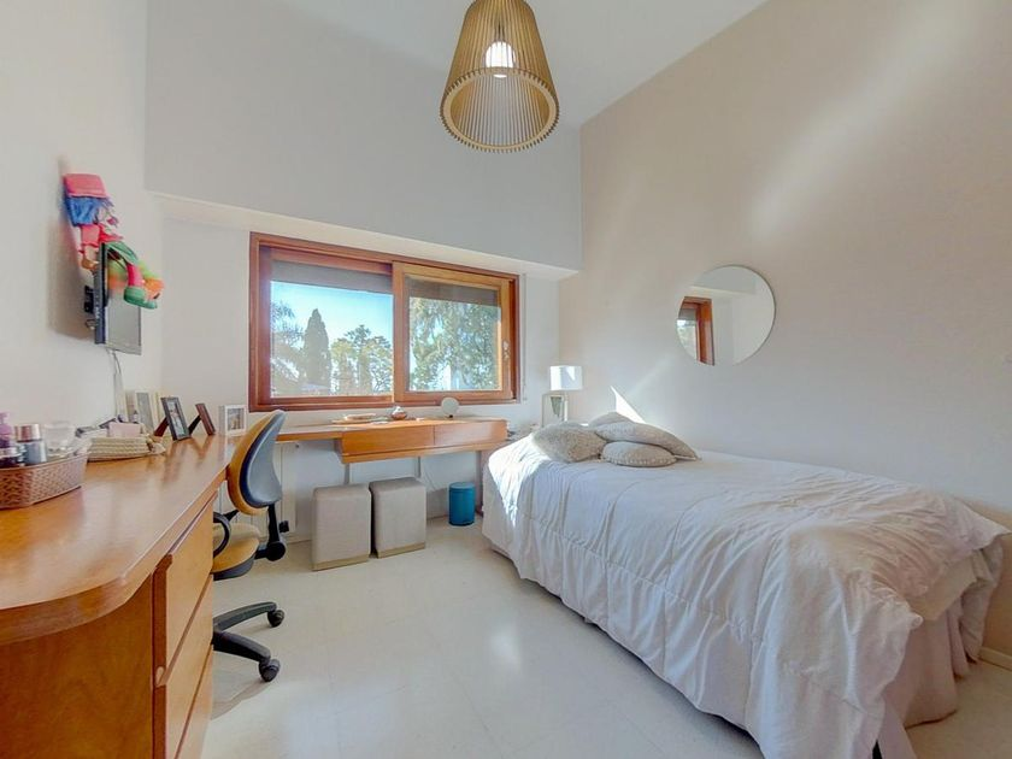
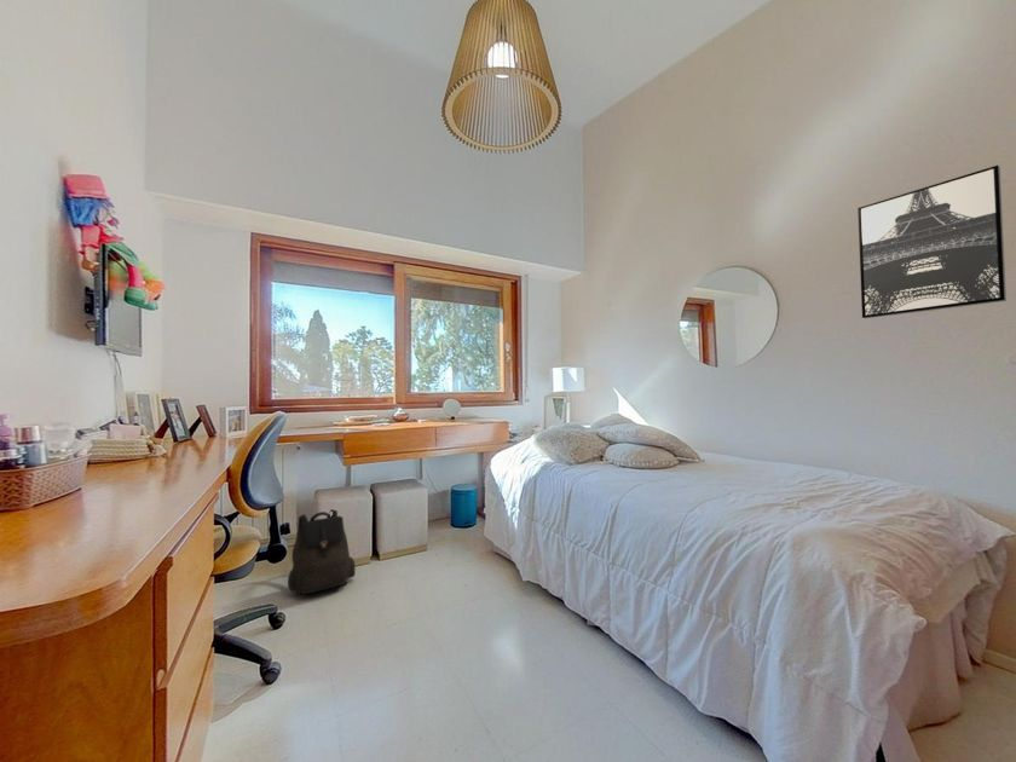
+ wall art [856,164,1008,319]
+ backpack [287,508,357,595]
